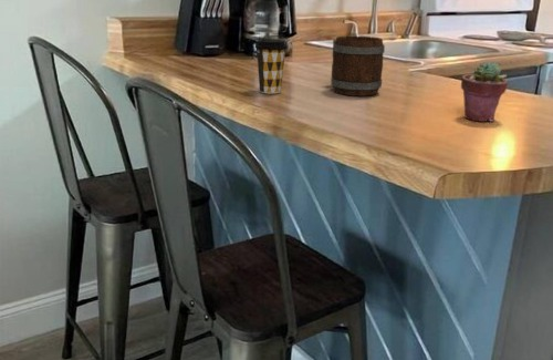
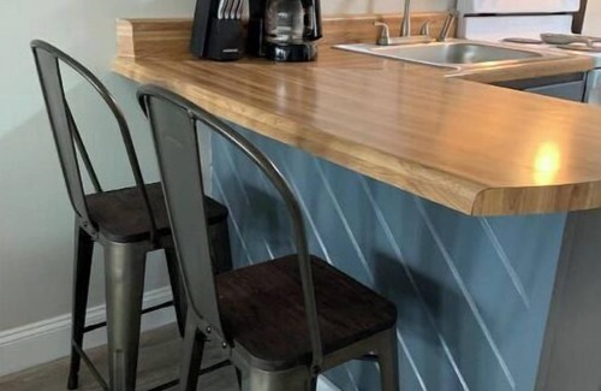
- coffee cup [254,39,289,94]
- potted succulent [460,60,509,123]
- mug [330,34,386,96]
